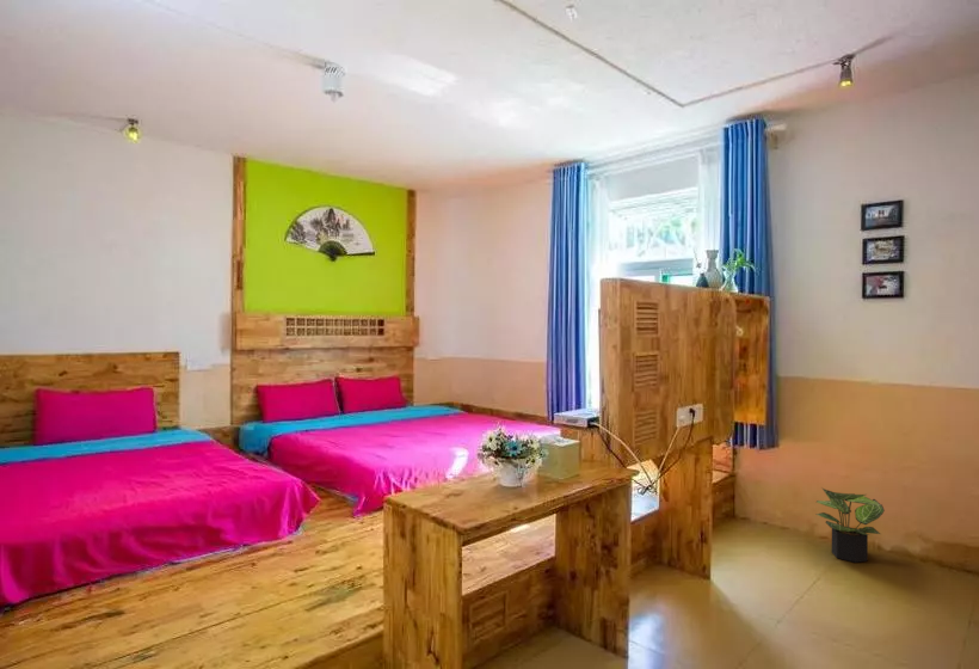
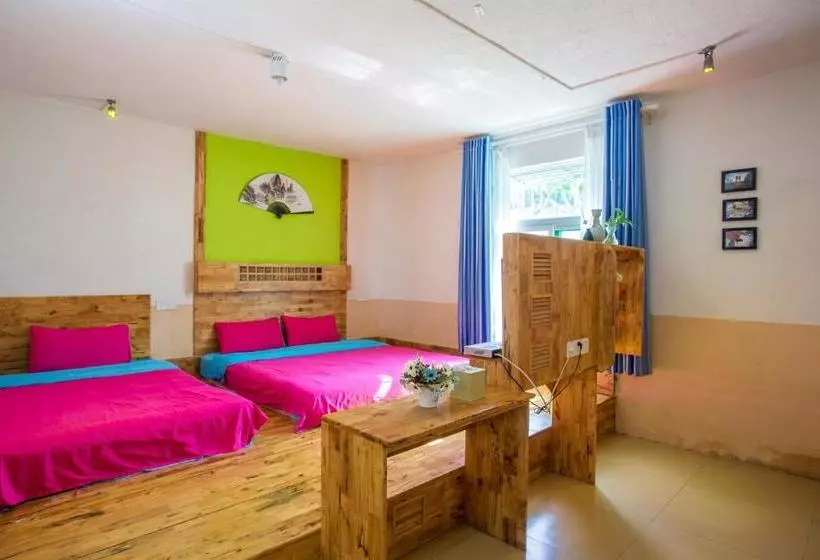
- potted plant [814,486,886,564]
